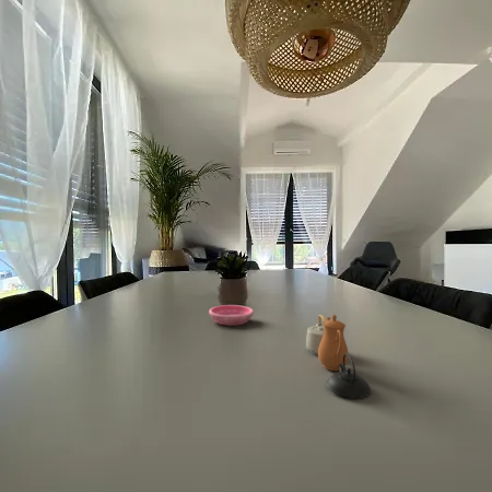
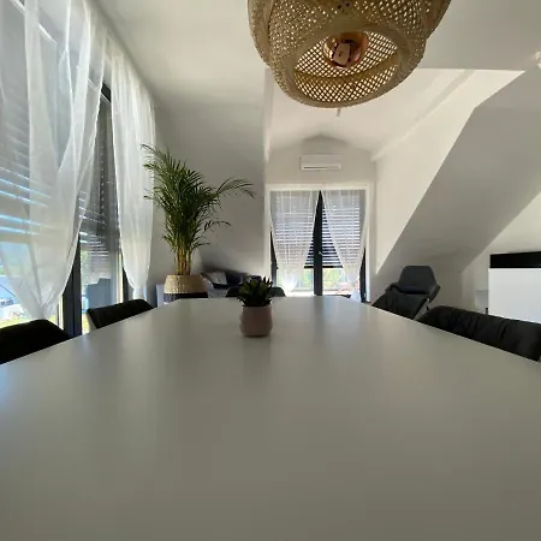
- teapot [305,314,372,399]
- saucer [208,304,255,327]
